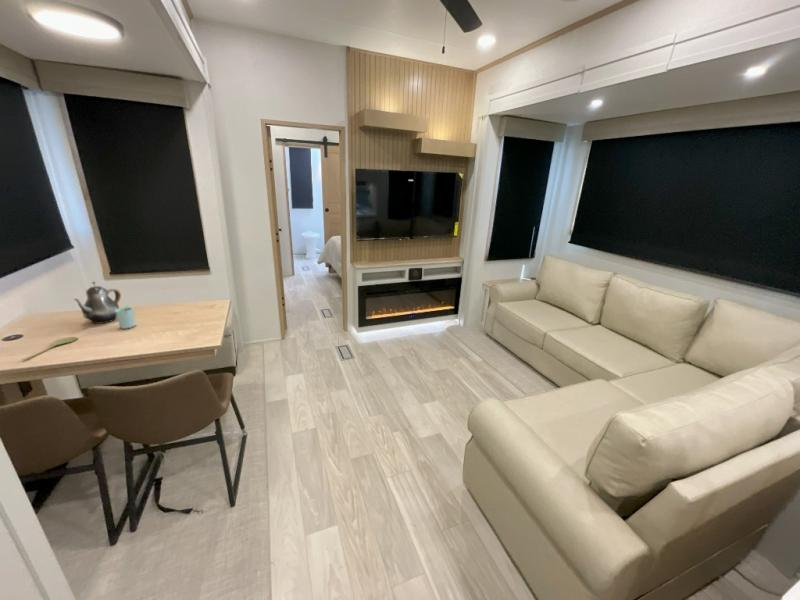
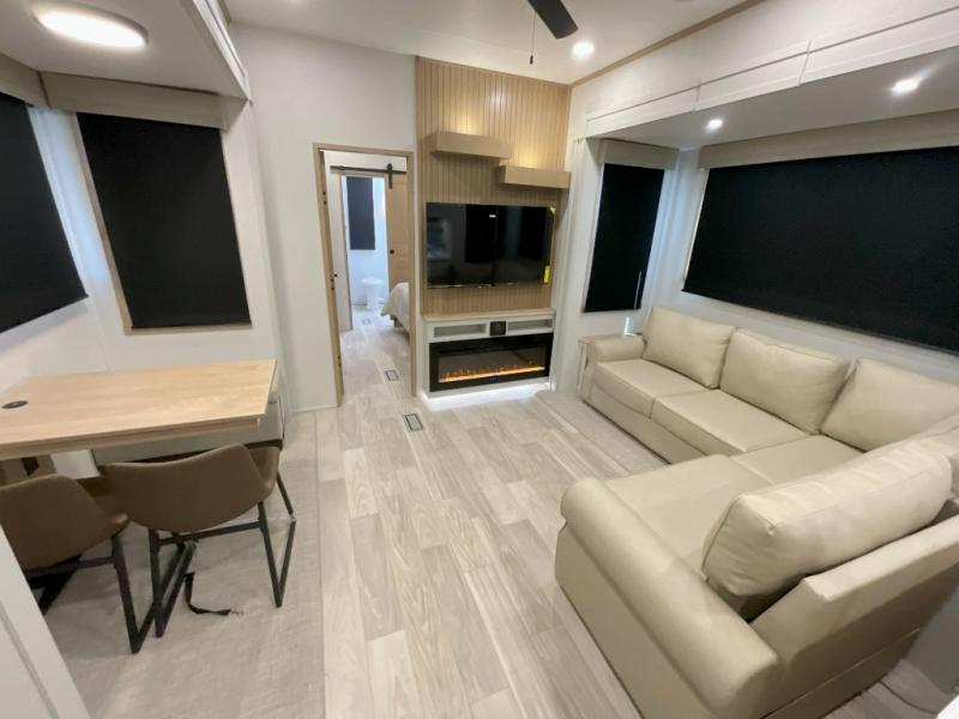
- teapot [73,280,122,325]
- spoon [21,336,79,361]
- cup [115,303,137,330]
